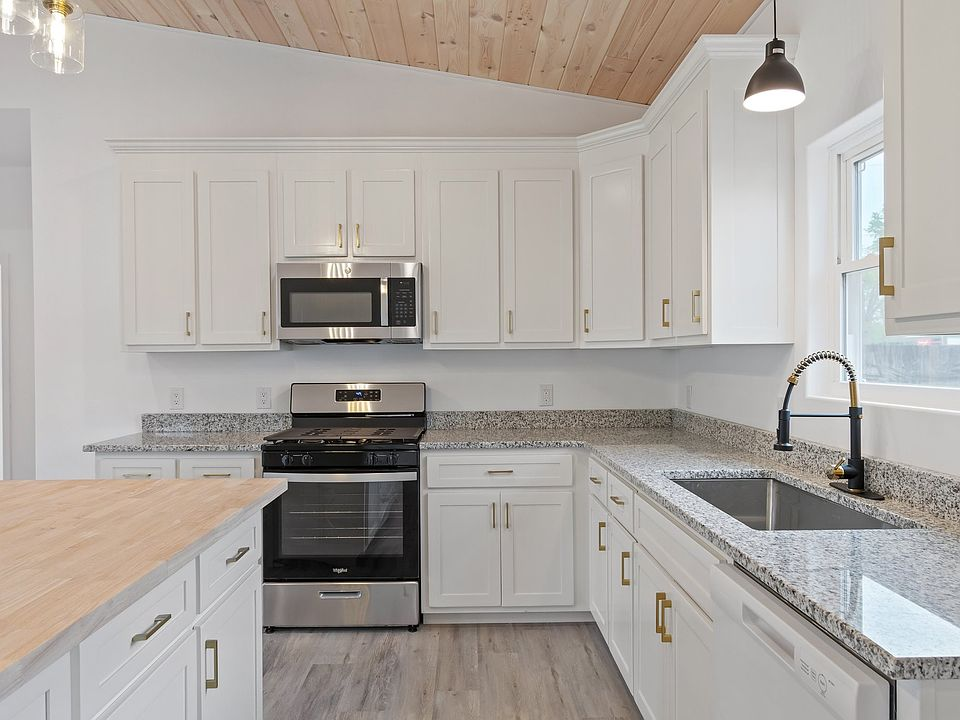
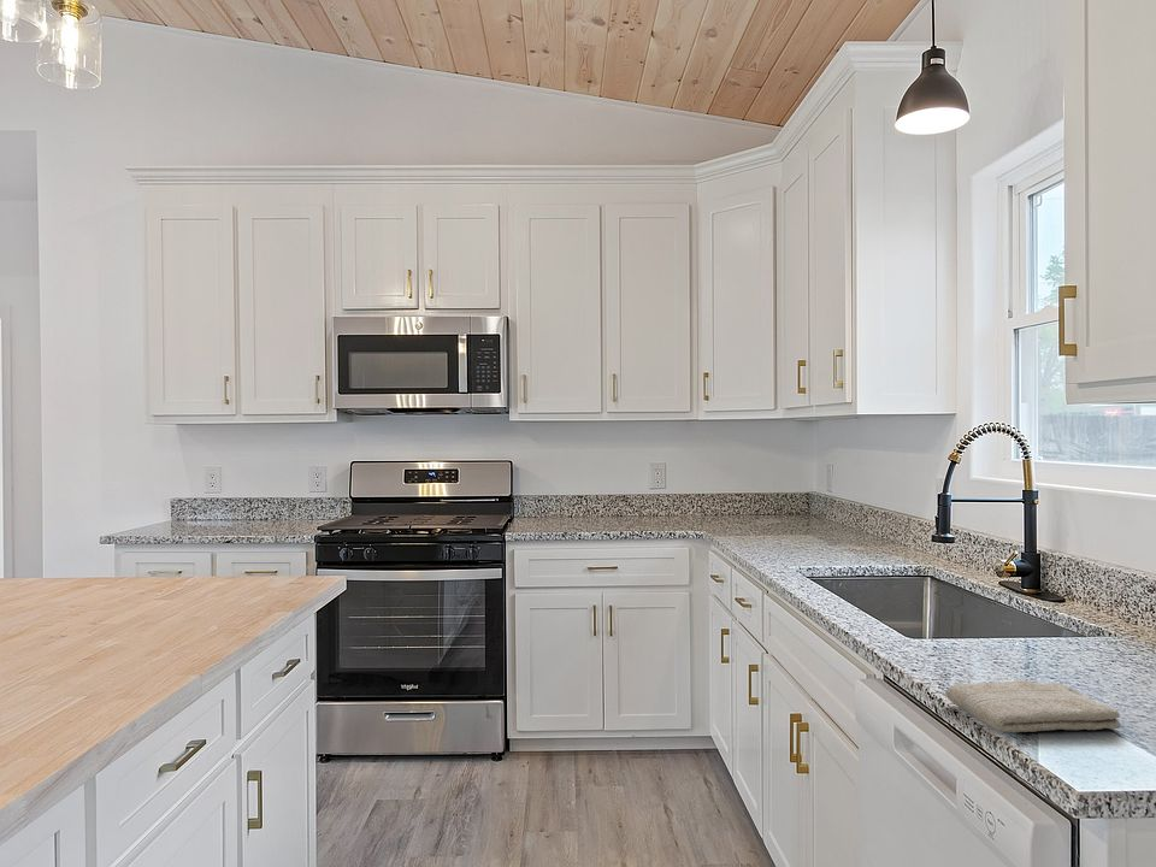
+ washcloth [944,679,1121,733]
